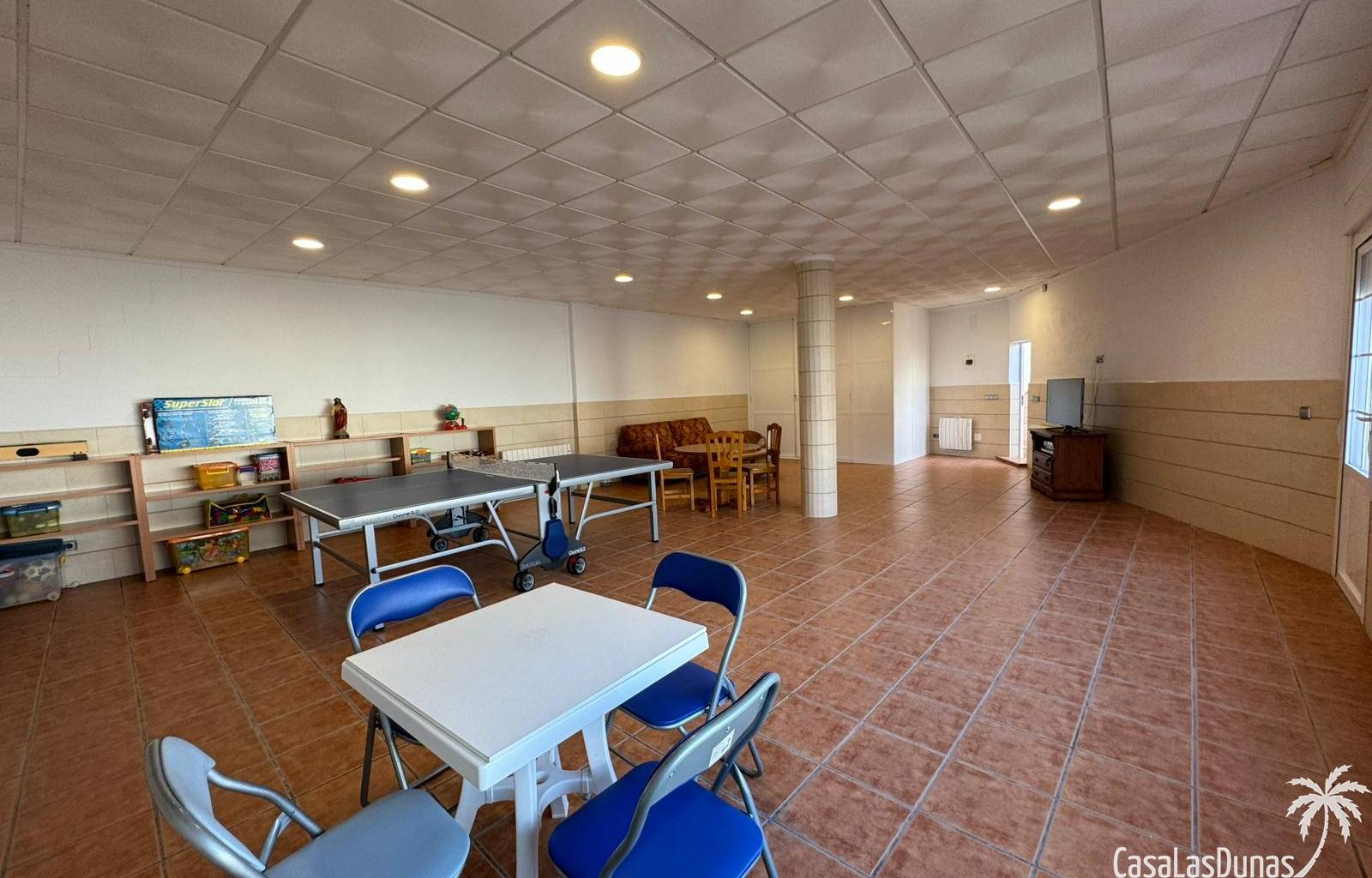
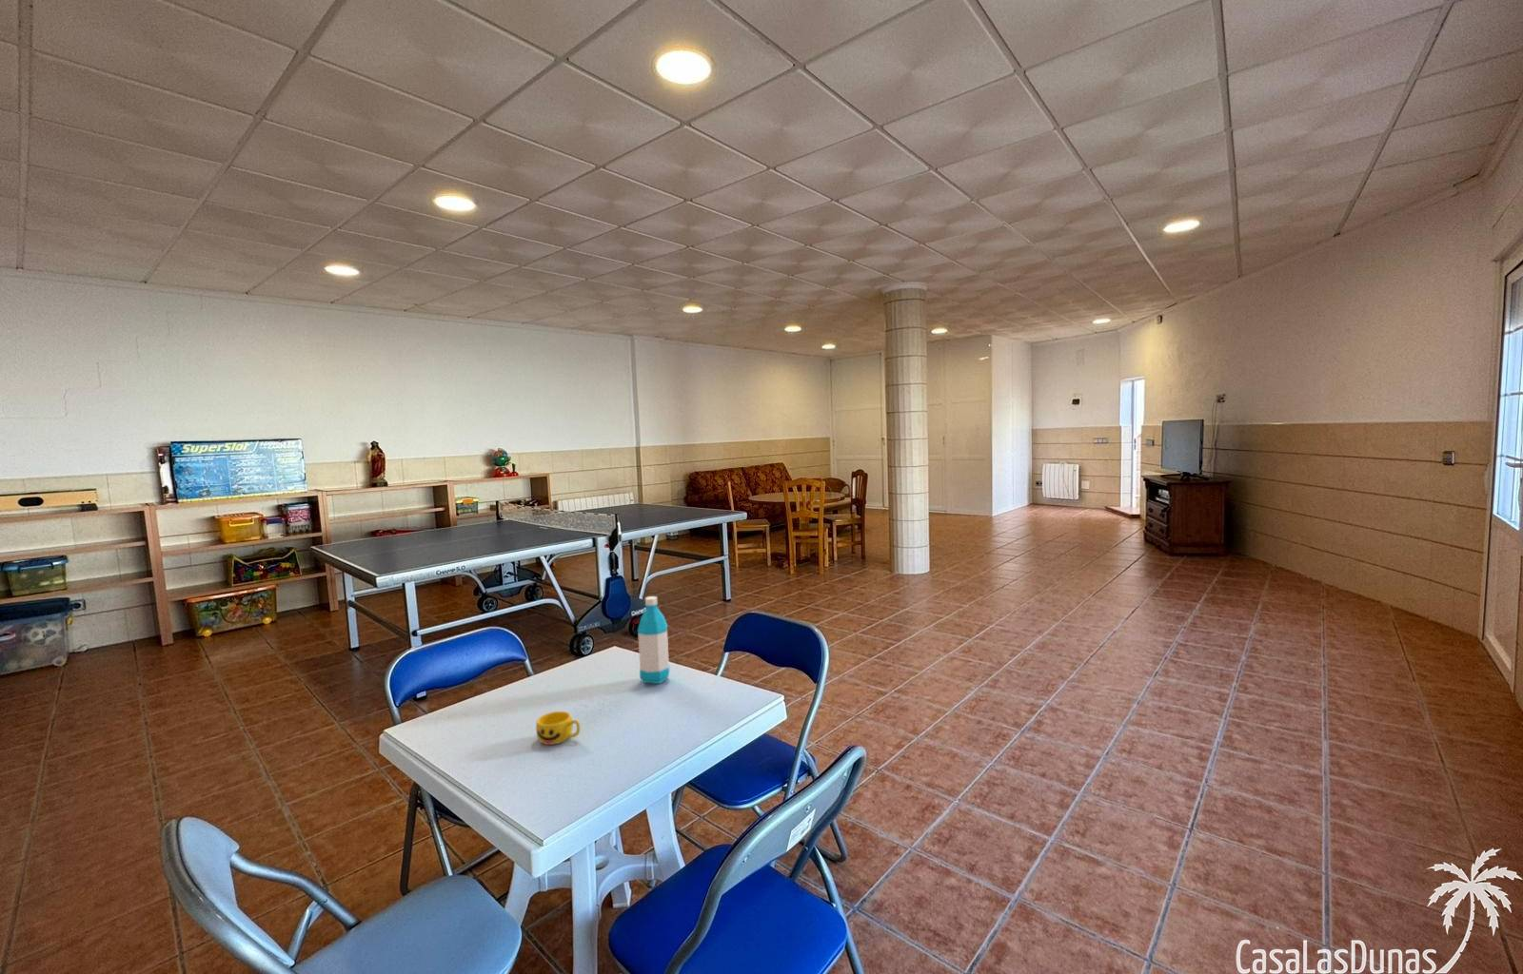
+ cup [535,710,581,745]
+ water bottle [637,596,670,684]
